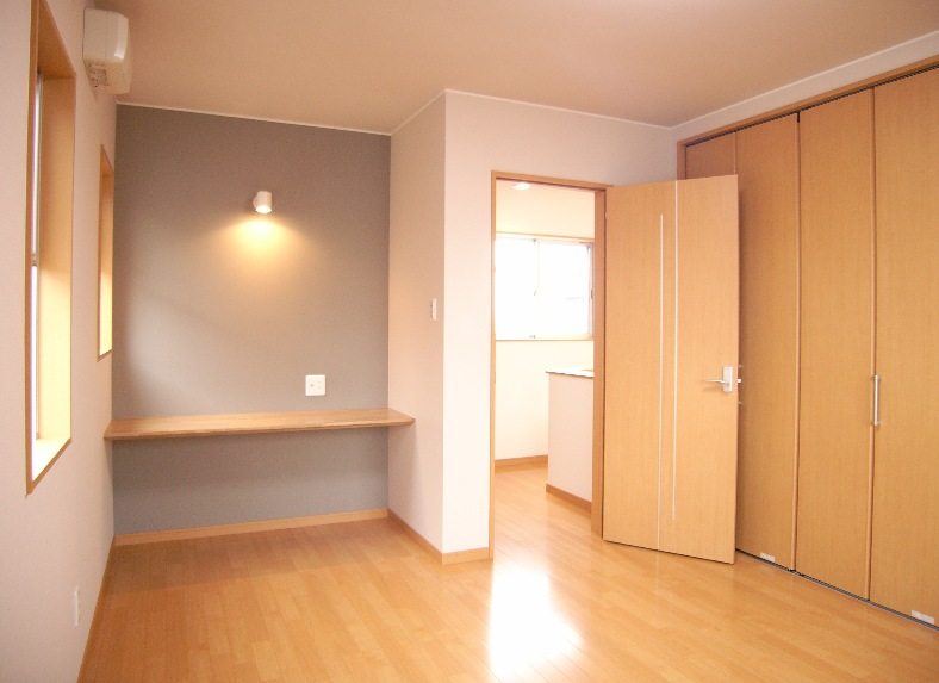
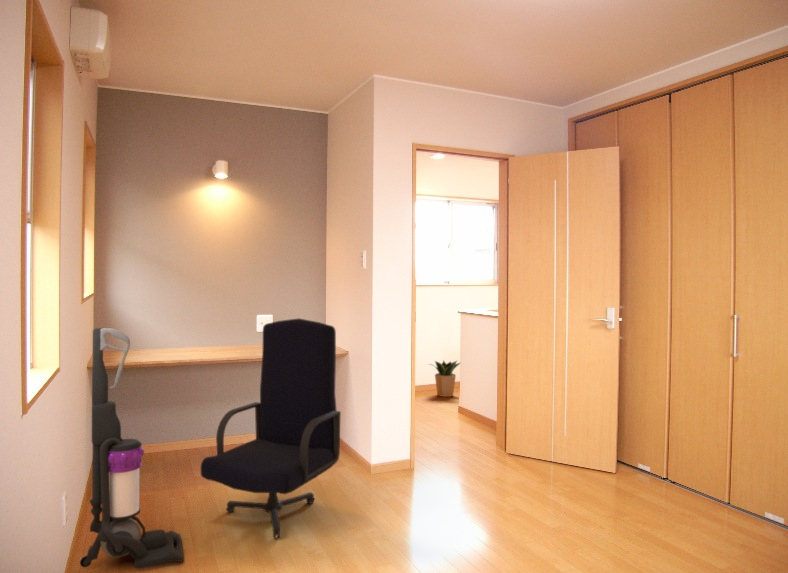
+ vacuum cleaner [79,327,184,569]
+ office chair [200,317,342,540]
+ potted plant [429,359,461,398]
